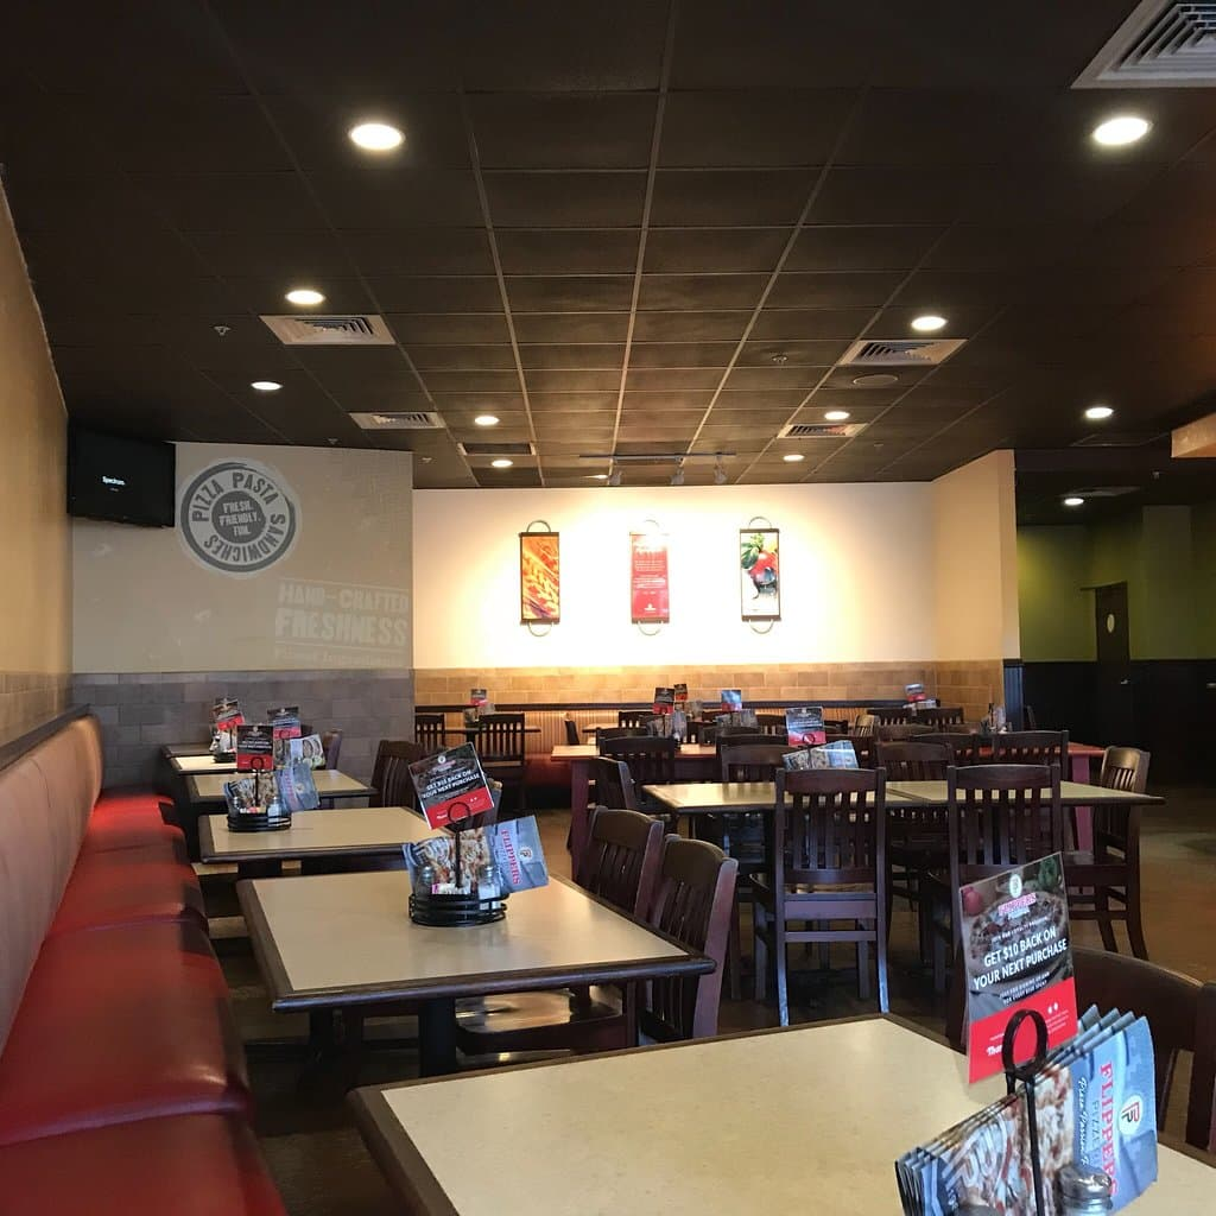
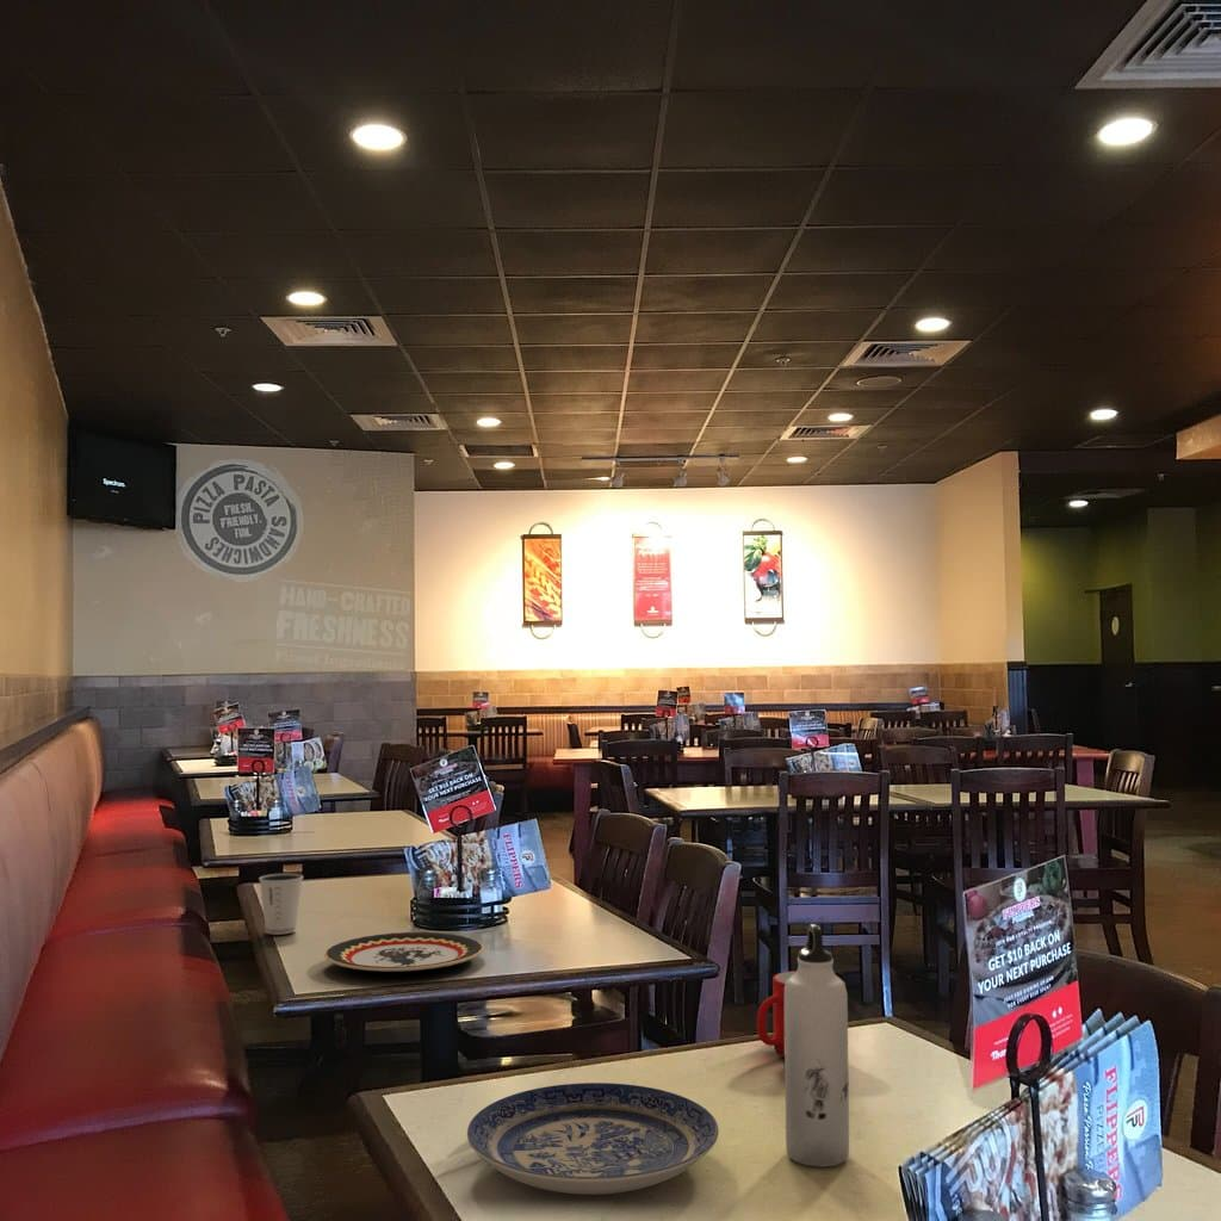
+ plate [466,1081,720,1196]
+ cup [756,971,797,1058]
+ dixie cup [258,872,304,936]
+ water bottle [783,923,850,1169]
+ plate [323,931,484,973]
